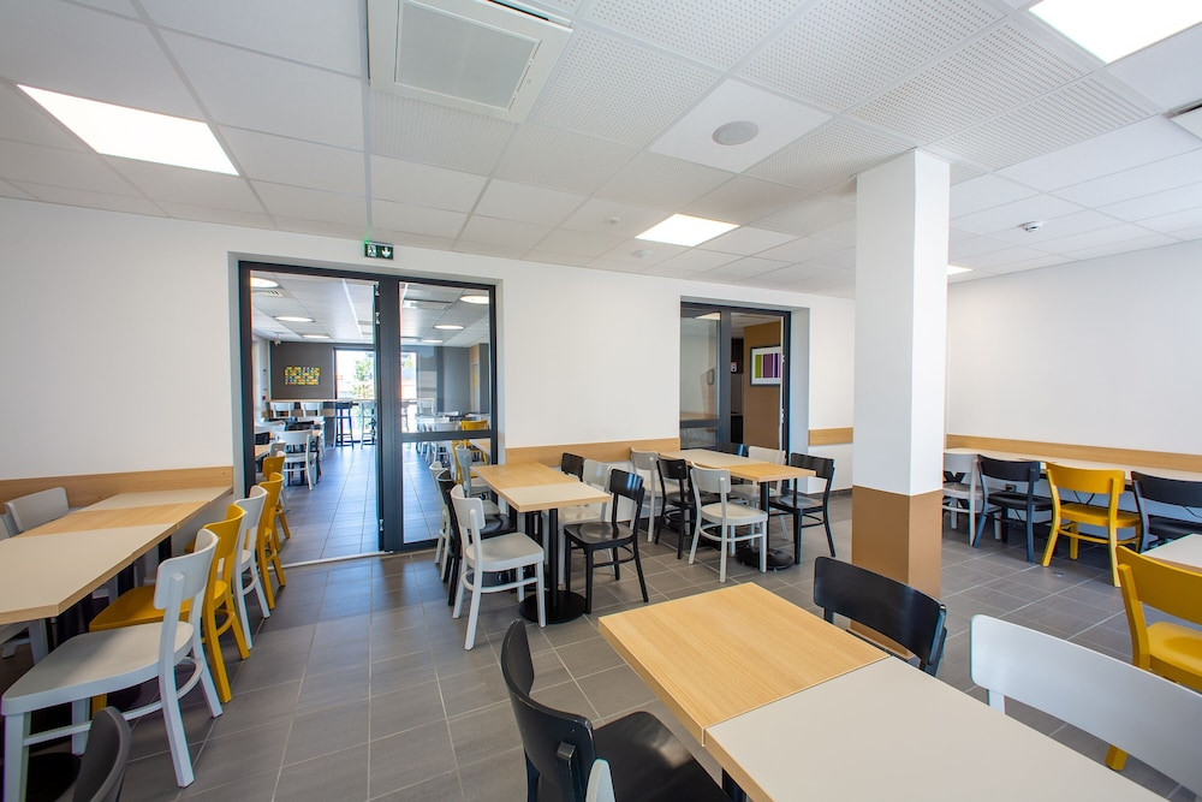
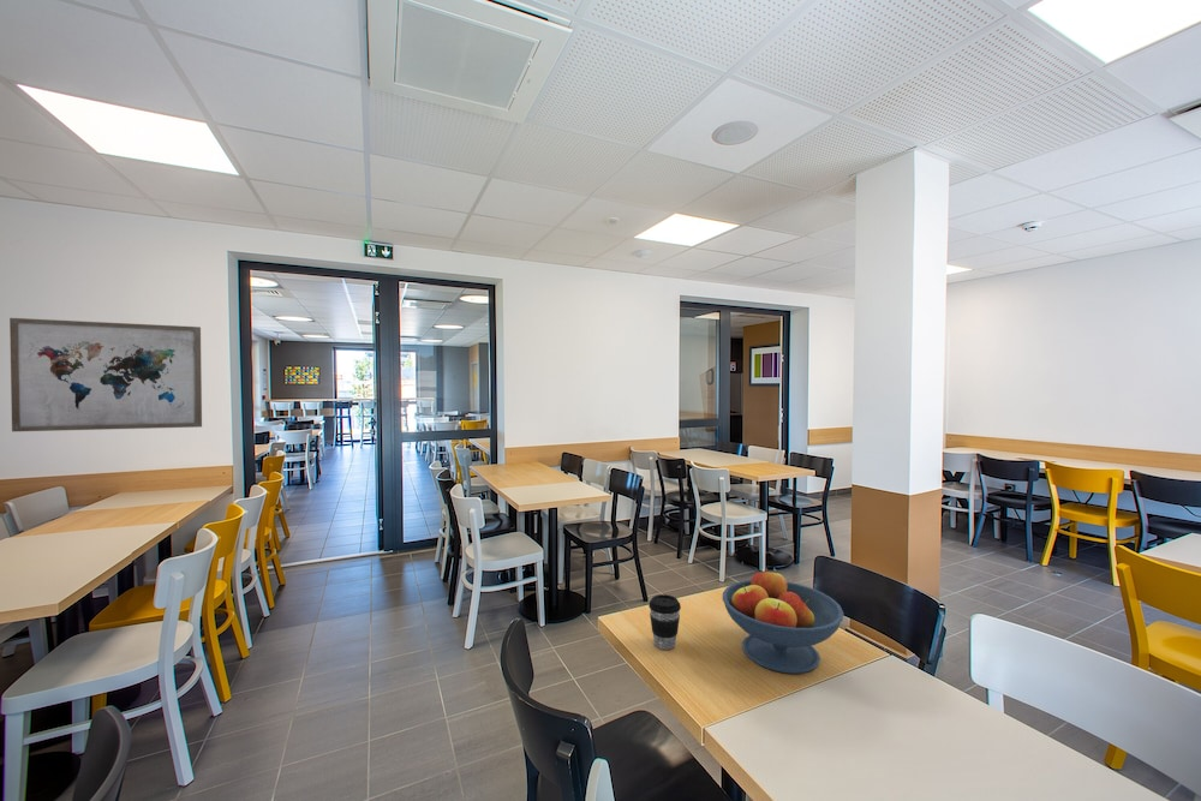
+ fruit bowl [722,568,844,675]
+ wall art [8,317,203,432]
+ coffee cup [647,593,682,651]
